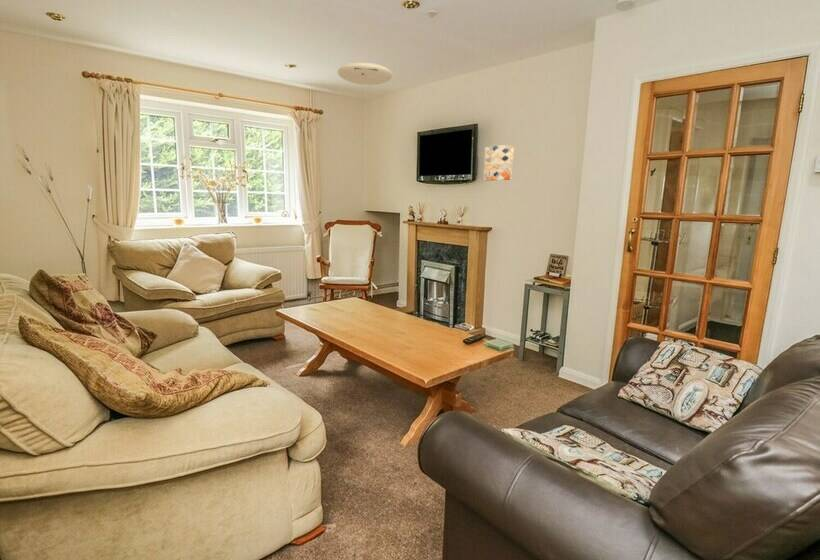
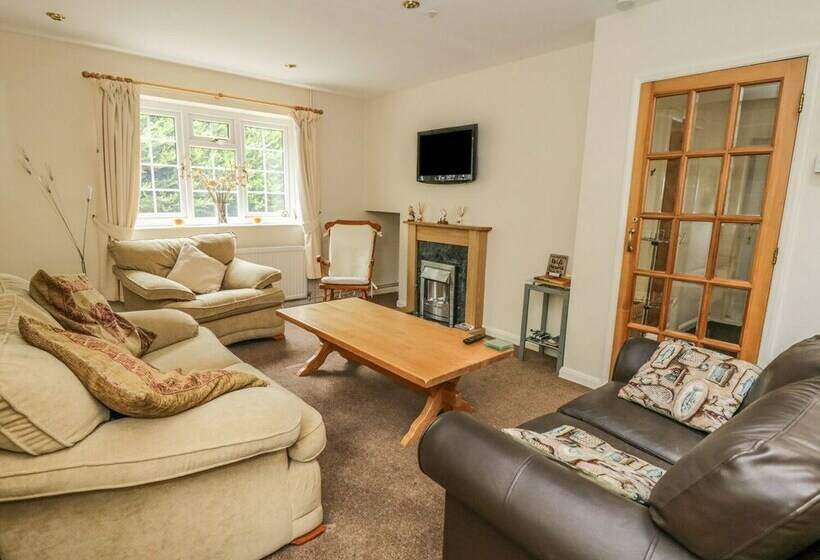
- ceiling light [337,61,394,86]
- wall art [482,143,515,182]
